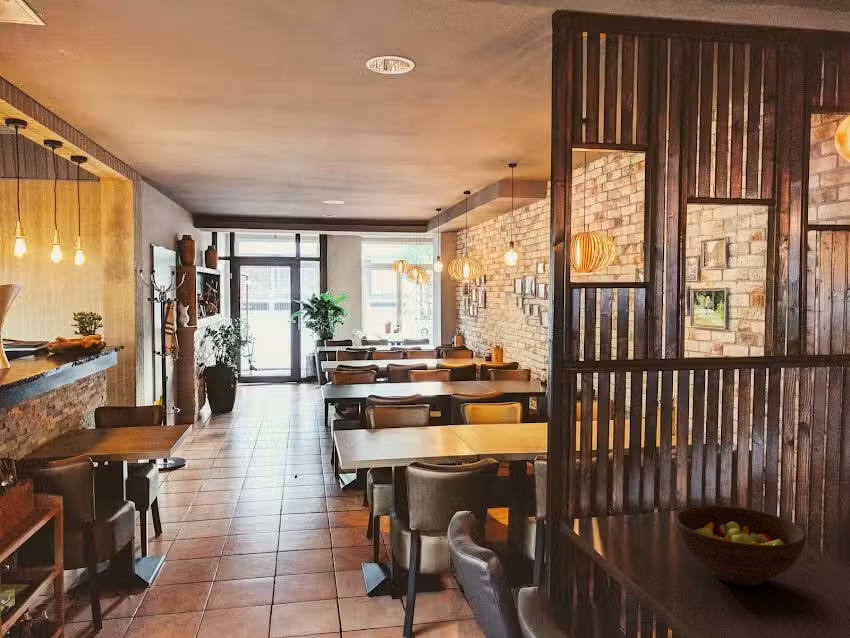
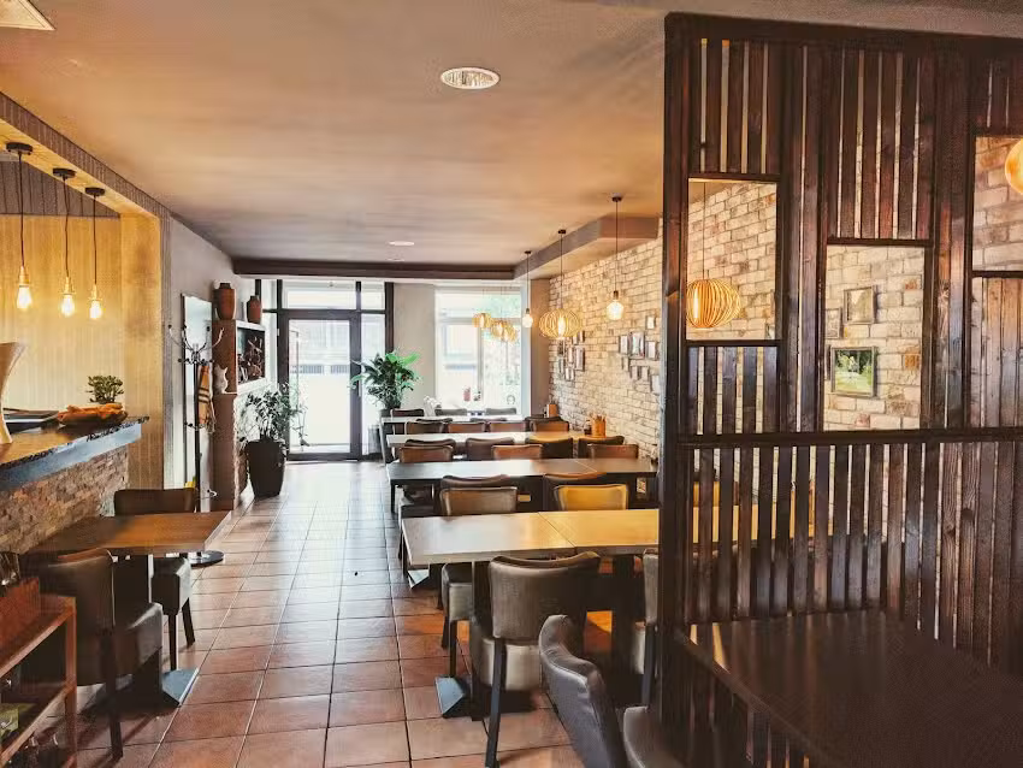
- fruit bowl [675,505,807,586]
